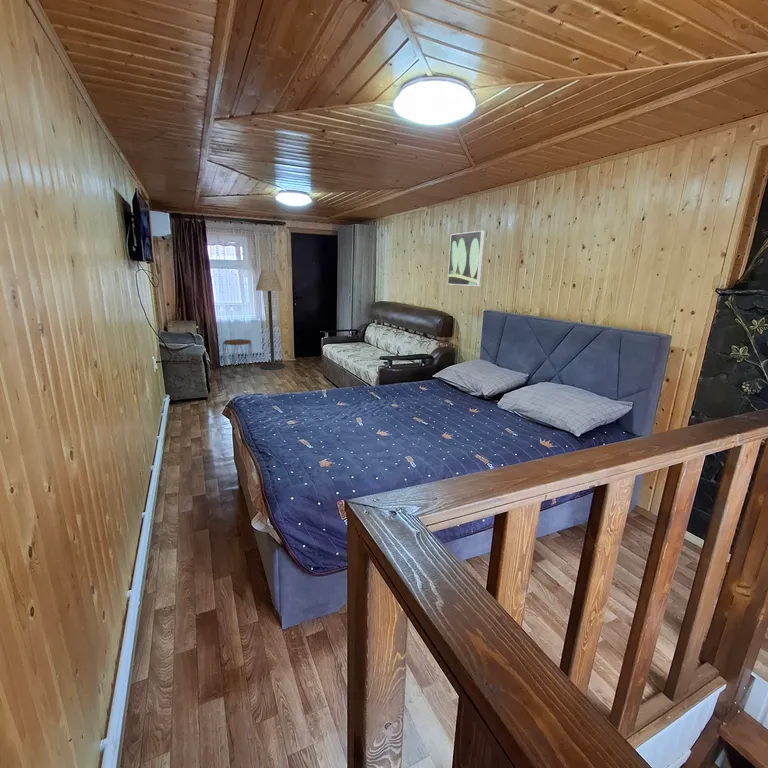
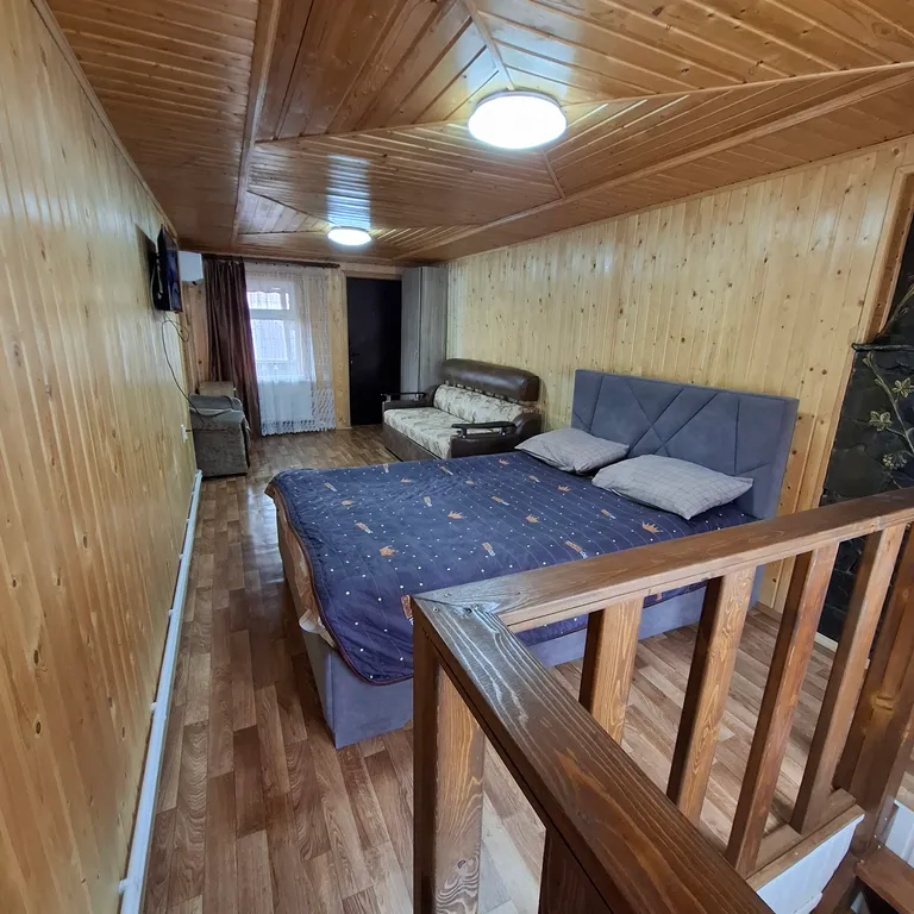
- side table [222,338,255,379]
- floor lamp [255,269,286,371]
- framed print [447,230,485,287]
